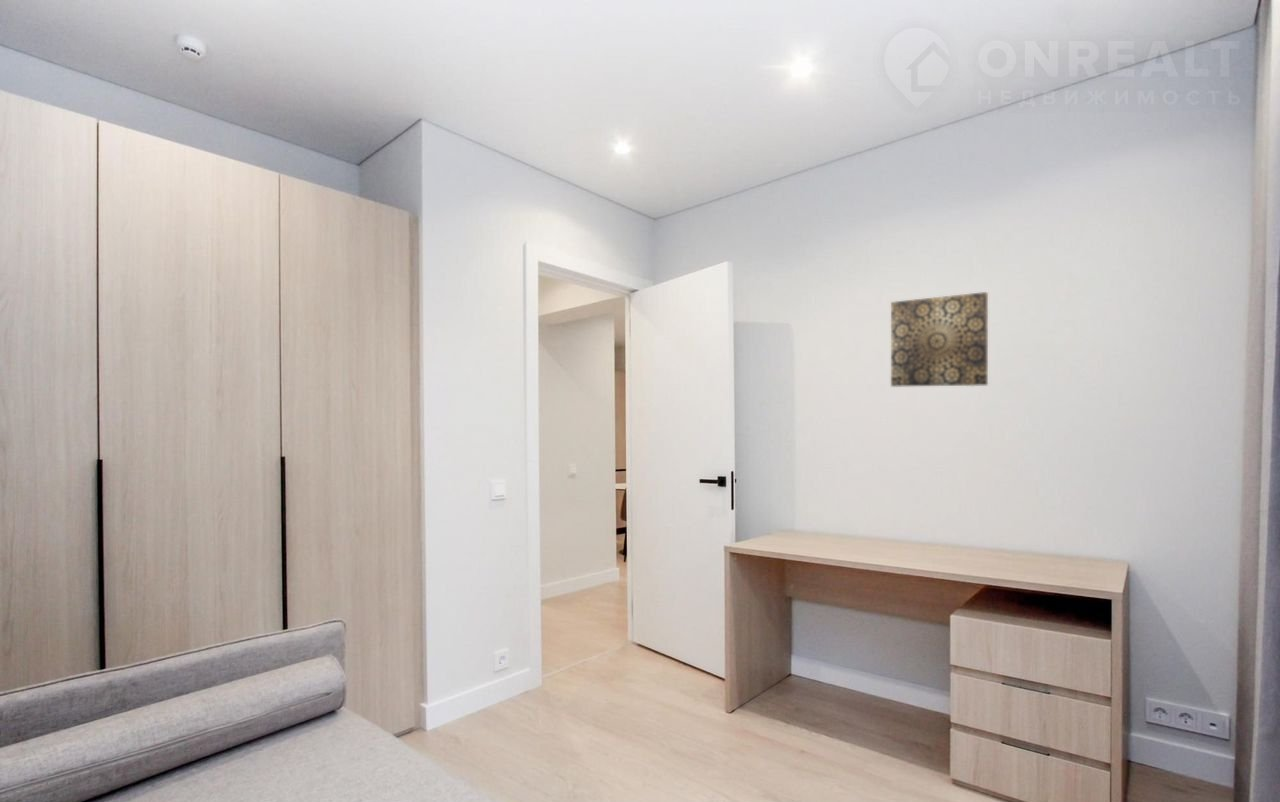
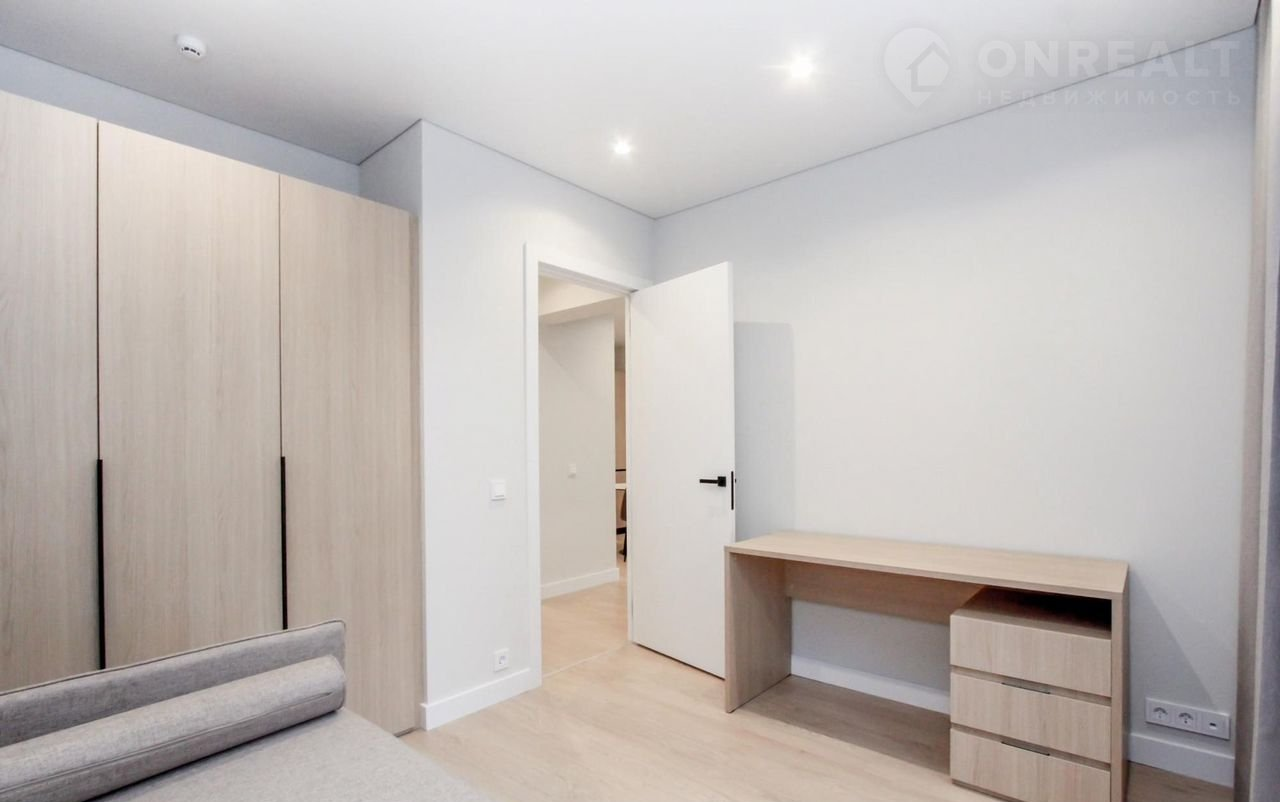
- wall art [890,291,989,388]
